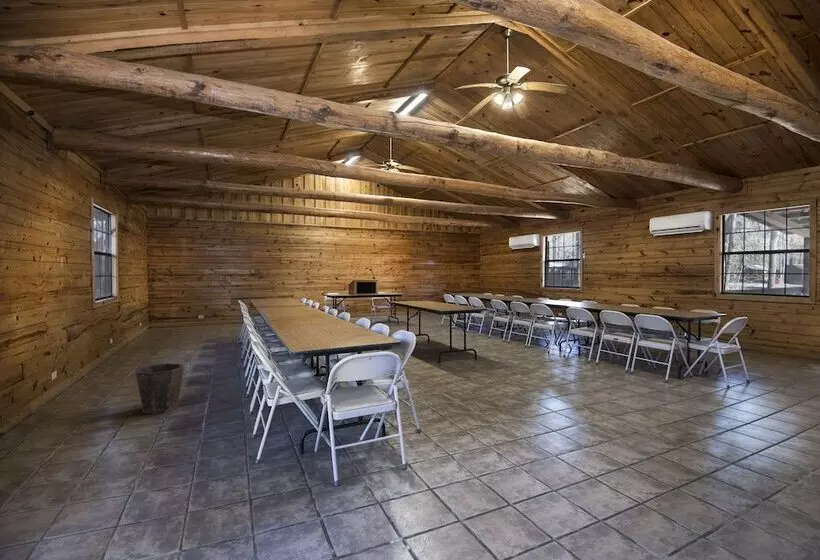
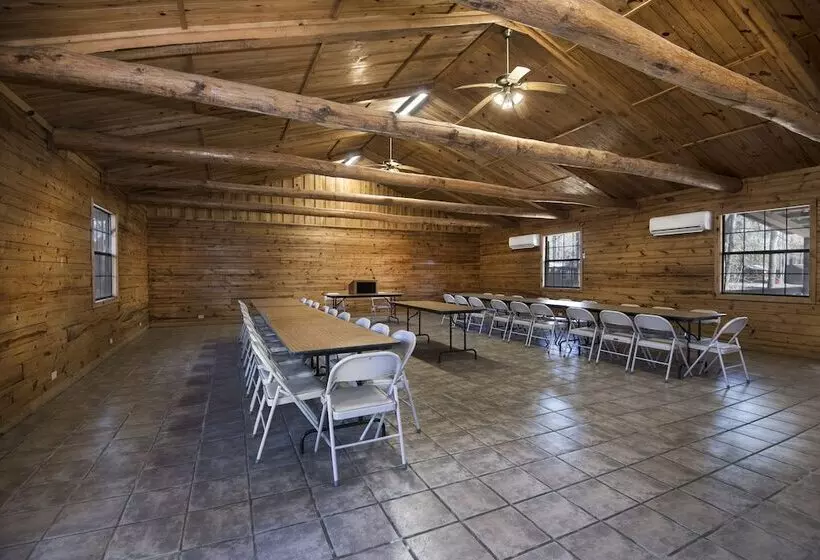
- waste bin [135,362,185,415]
